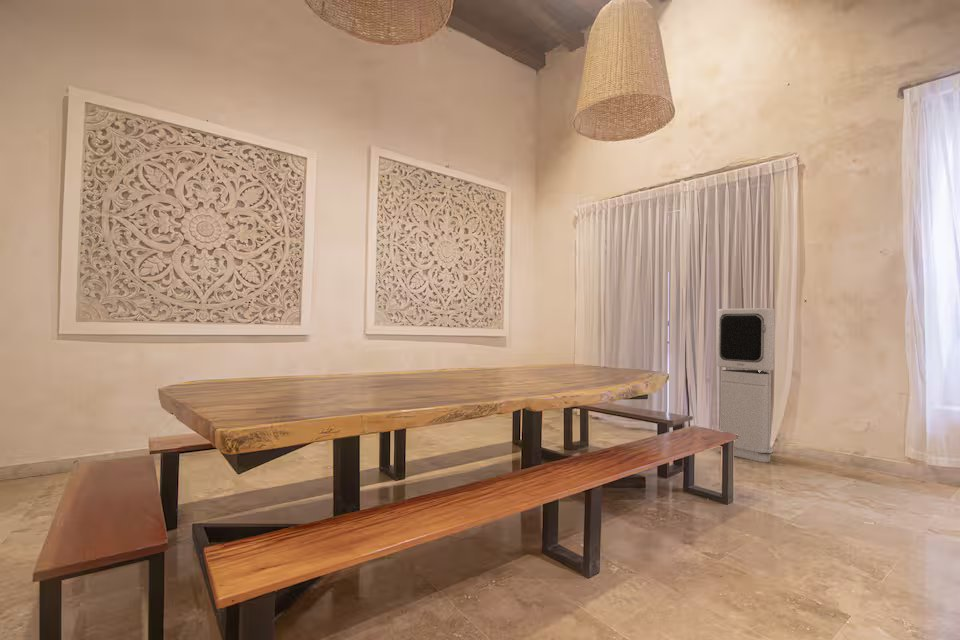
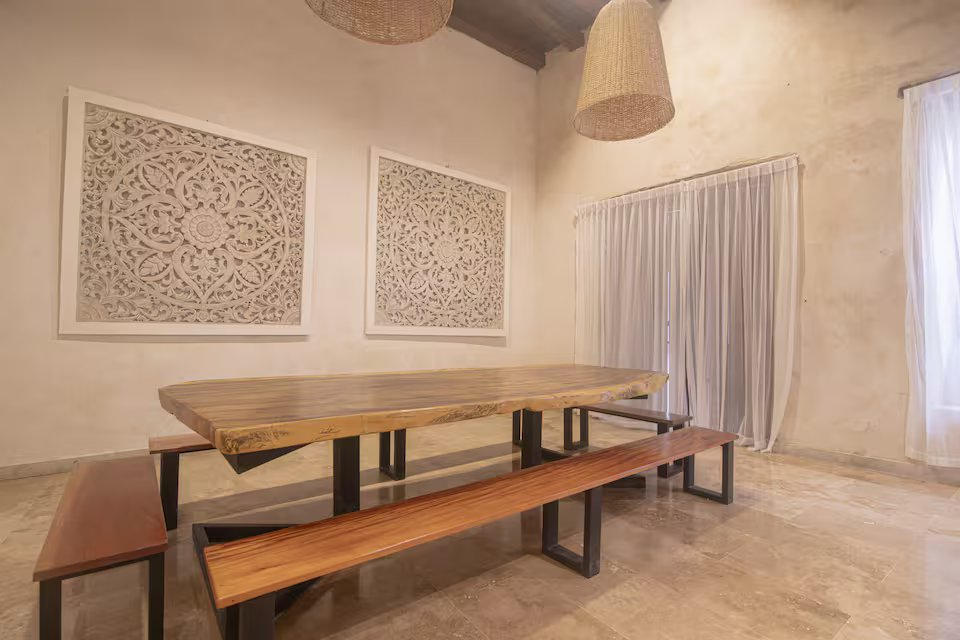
- air purifier [716,307,775,463]
